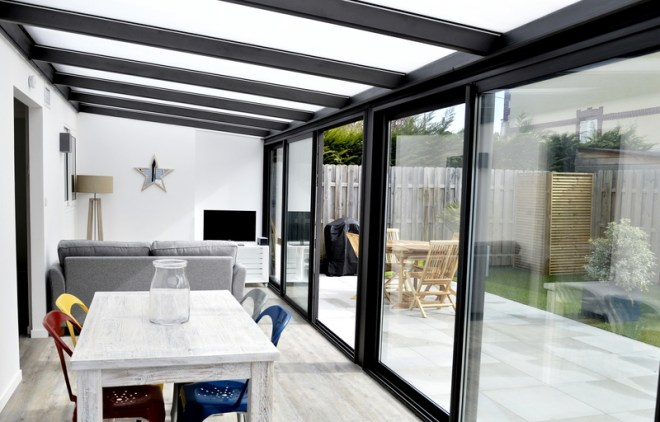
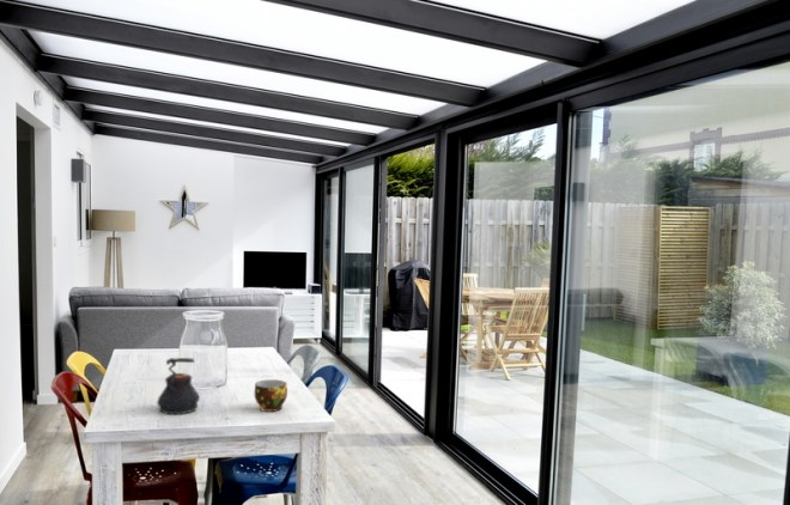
+ cup [254,378,288,413]
+ teapot [156,357,201,415]
